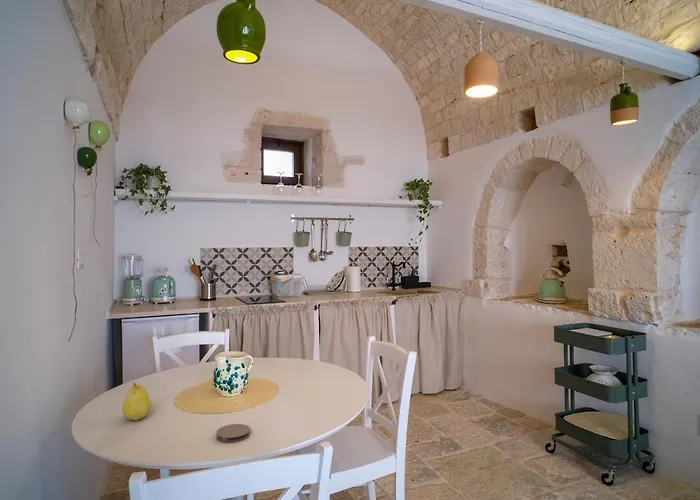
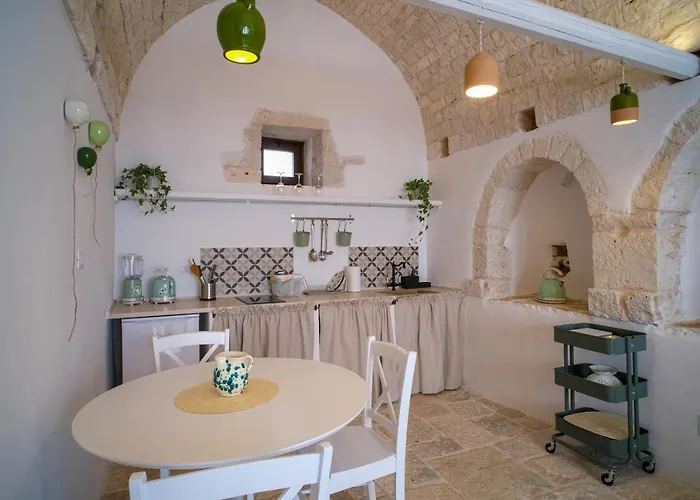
- fruit [121,381,153,422]
- coaster [215,423,251,443]
